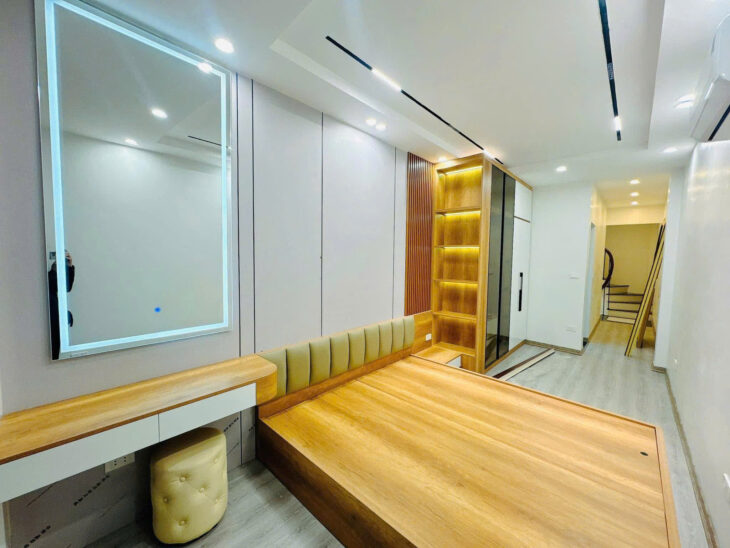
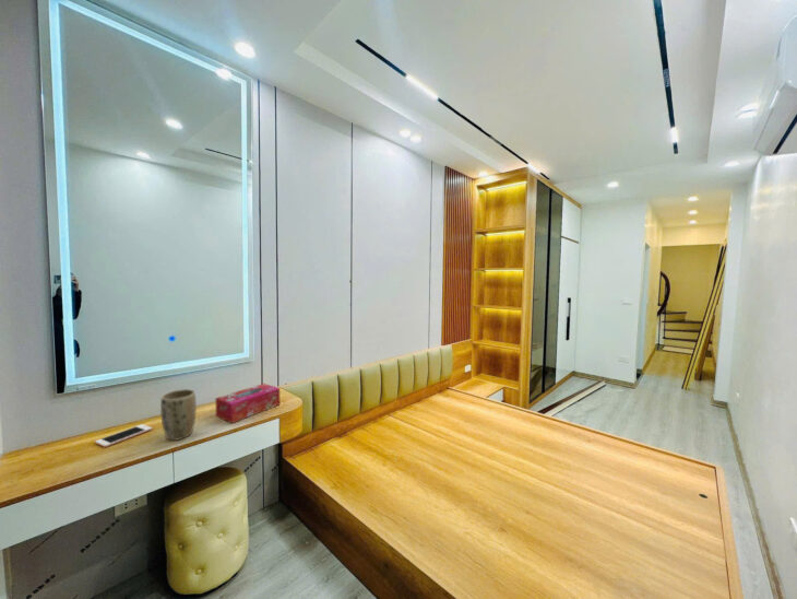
+ cell phone [94,423,153,448]
+ tissue box [214,383,281,424]
+ plant pot [159,388,198,442]
